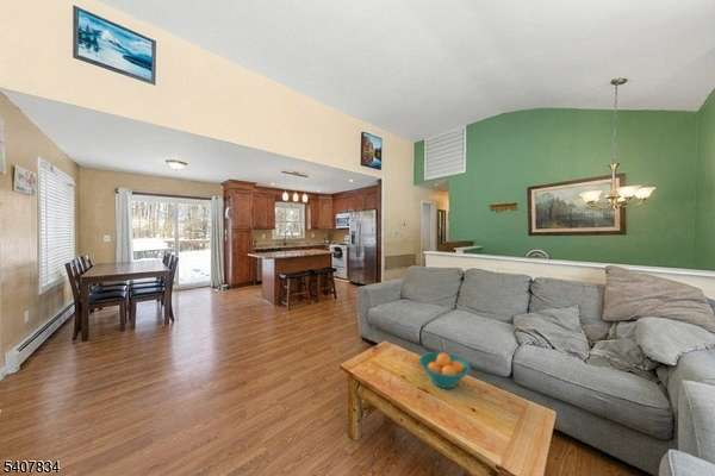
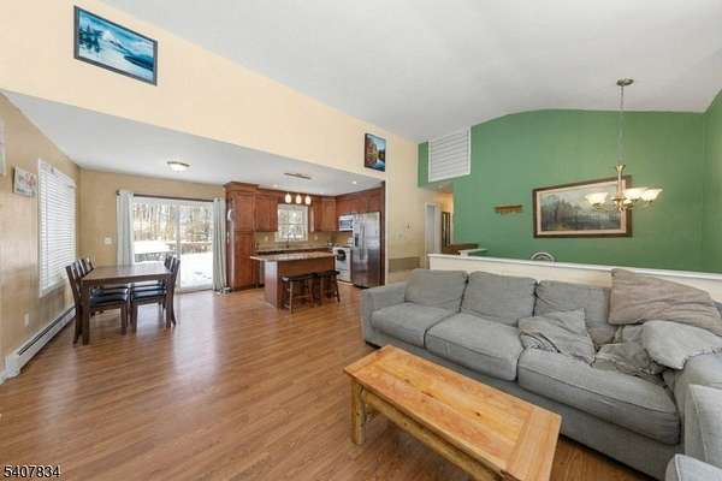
- fruit bowl [418,351,472,389]
